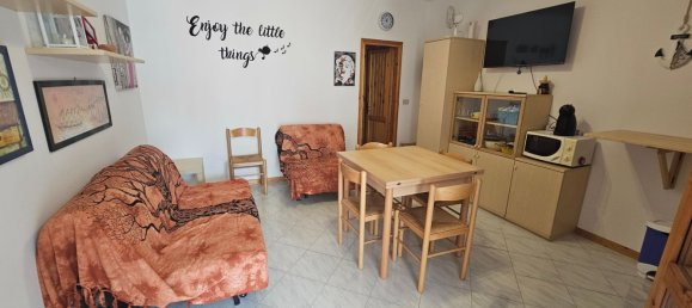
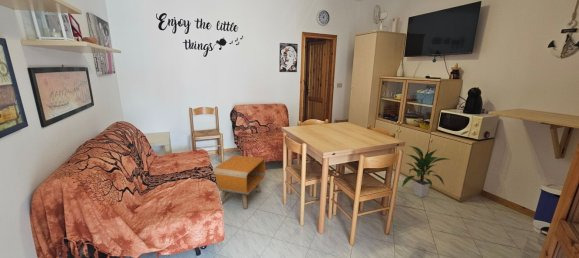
+ indoor plant [401,145,450,198]
+ nightstand [212,154,266,210]
